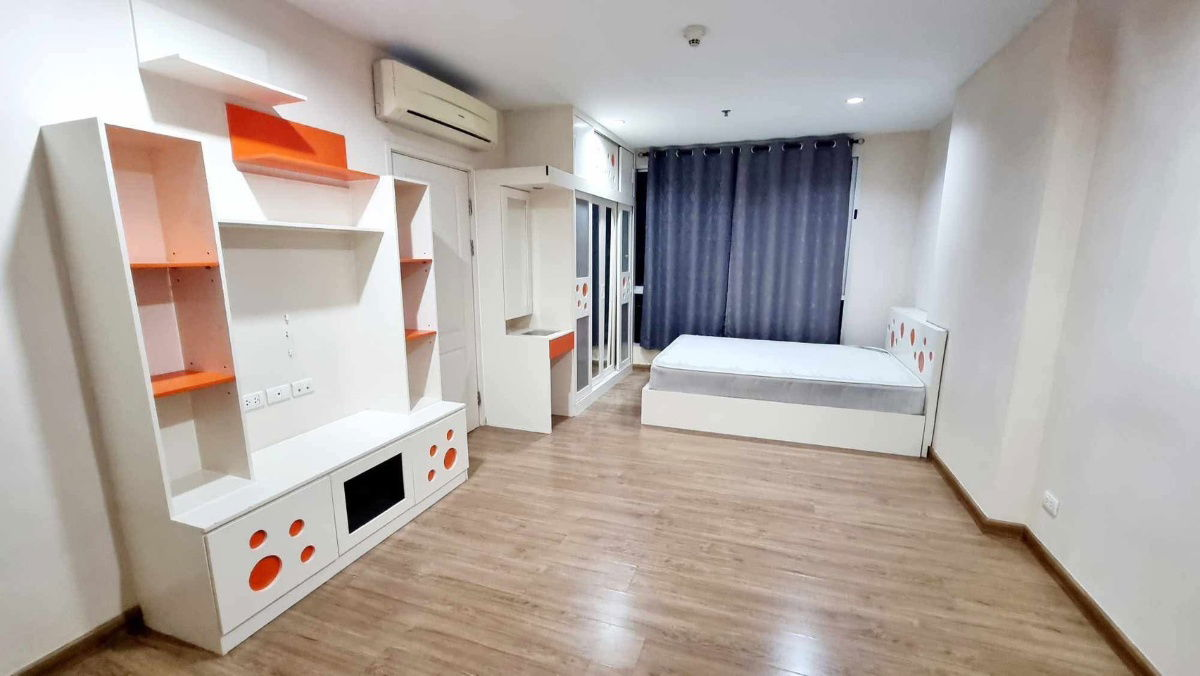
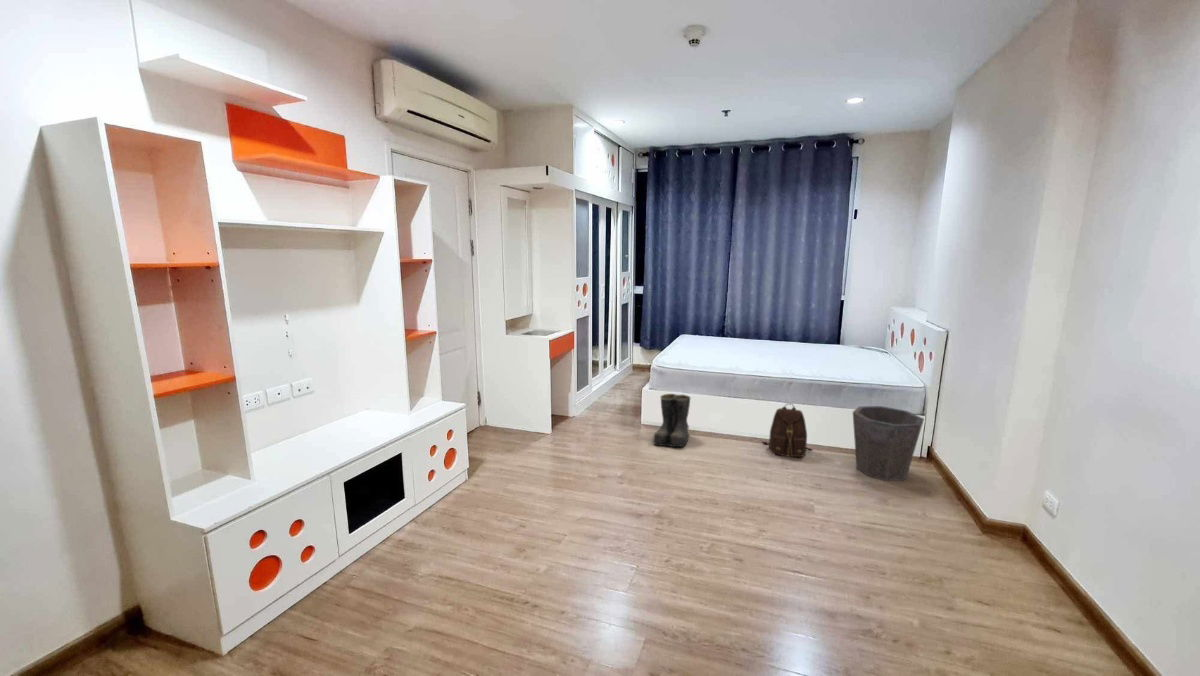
+ boots [652,393,691,448]
+ backpack [761,402,814,458]
+ waste bin [852,405,925,482]
